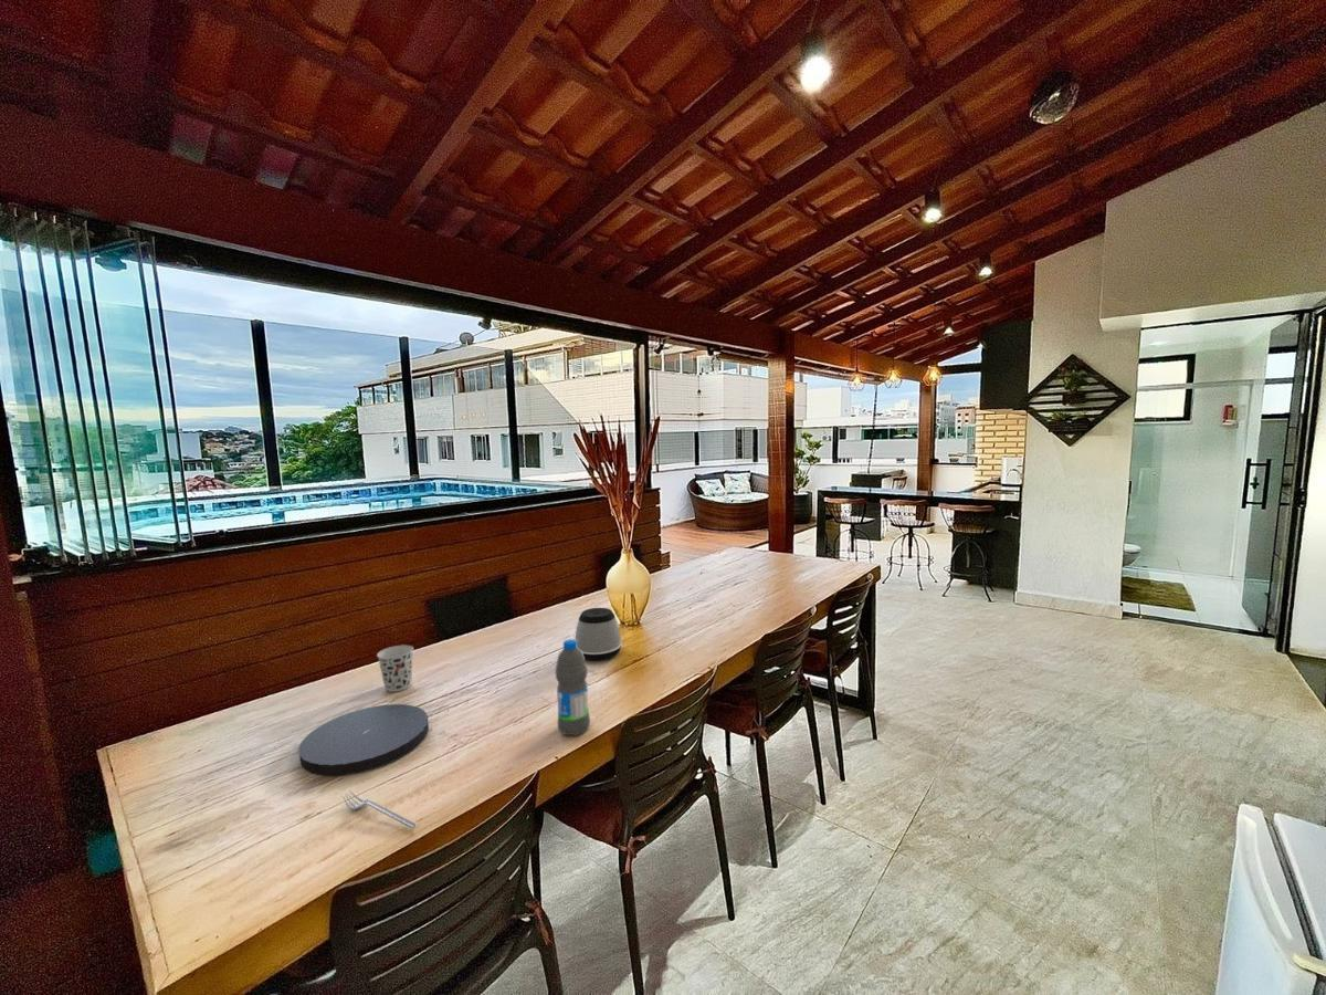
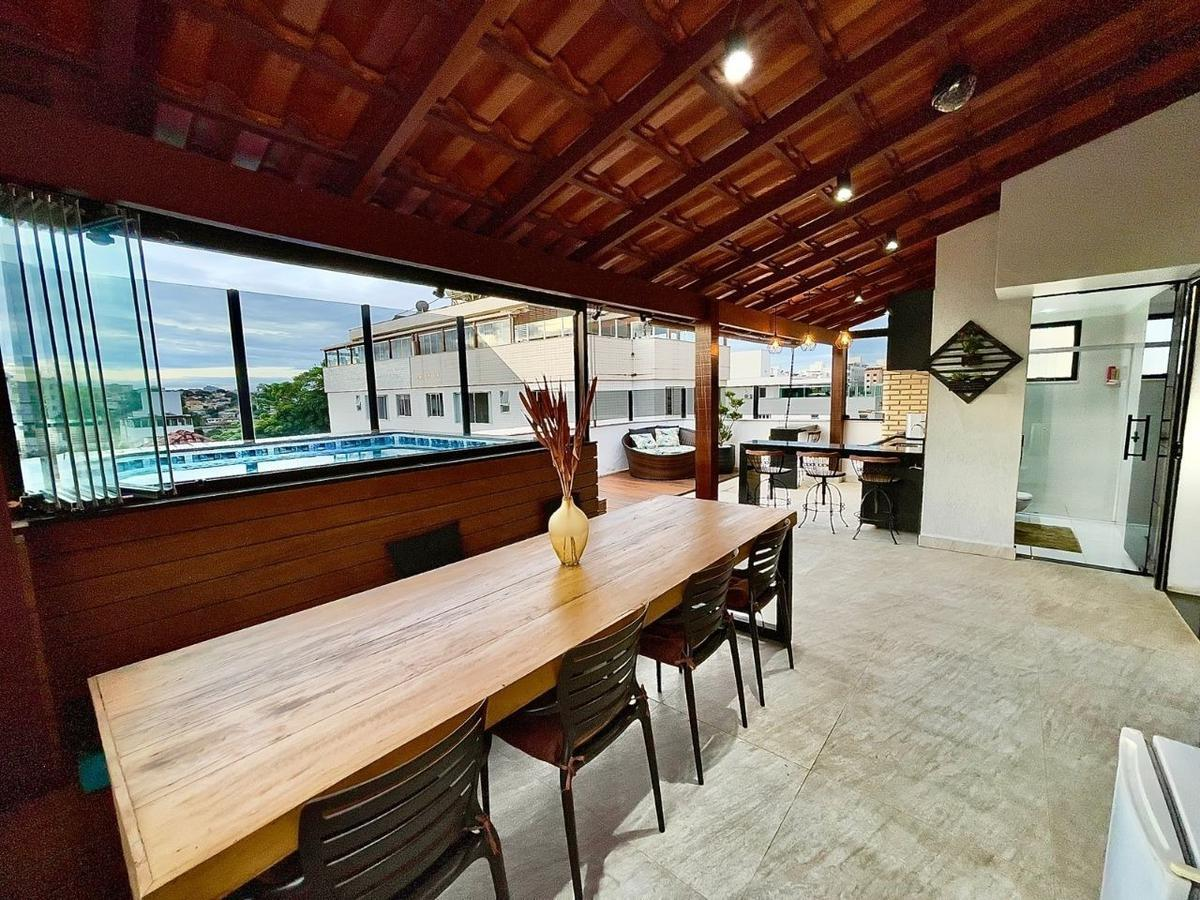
- speaker [573,607,623,662]
- plate [297,703,430,777]
- water bottle [554,638,591,736]
- fork [341,789,417,830]
- cup [376,645,414,693]
